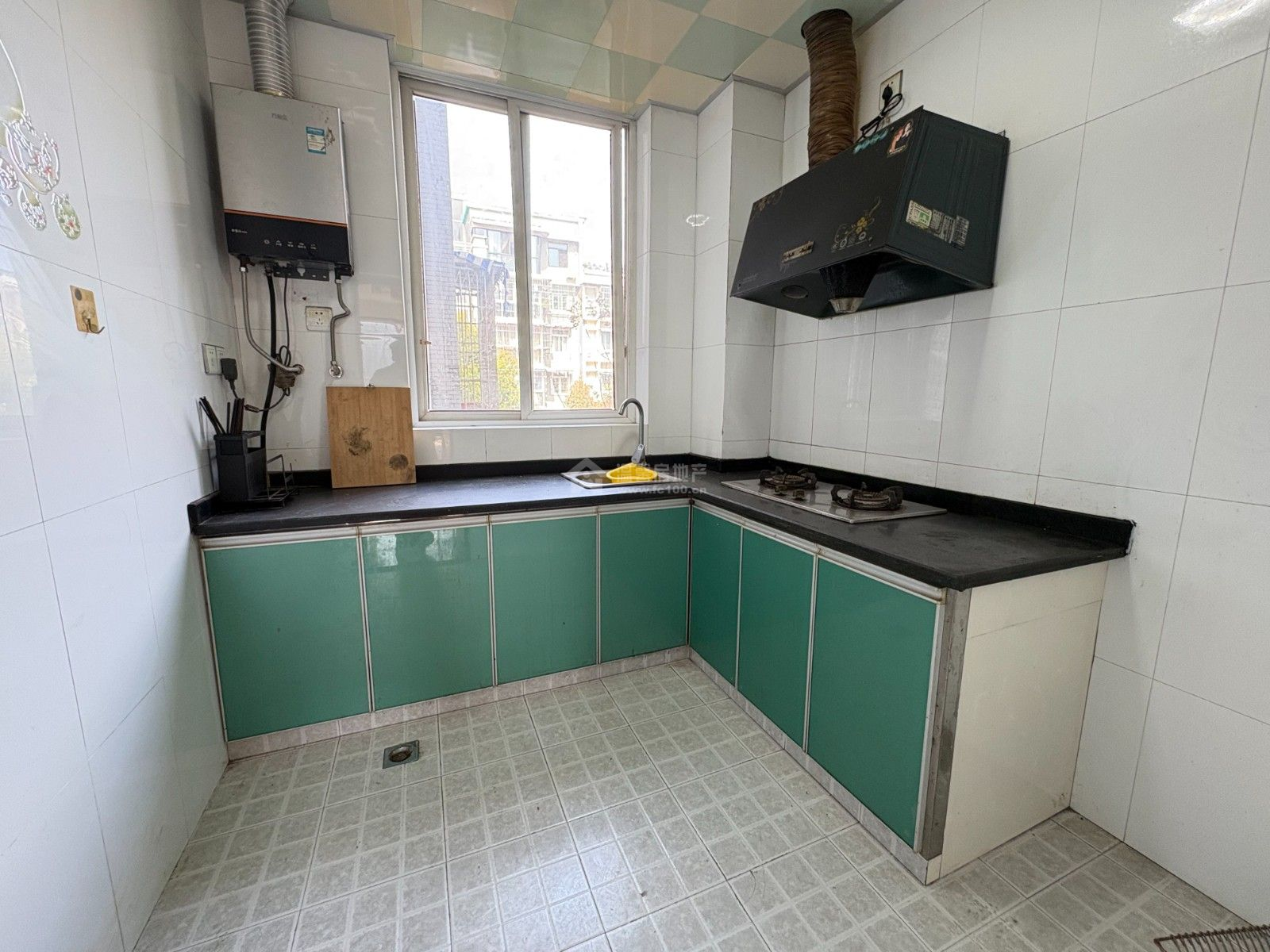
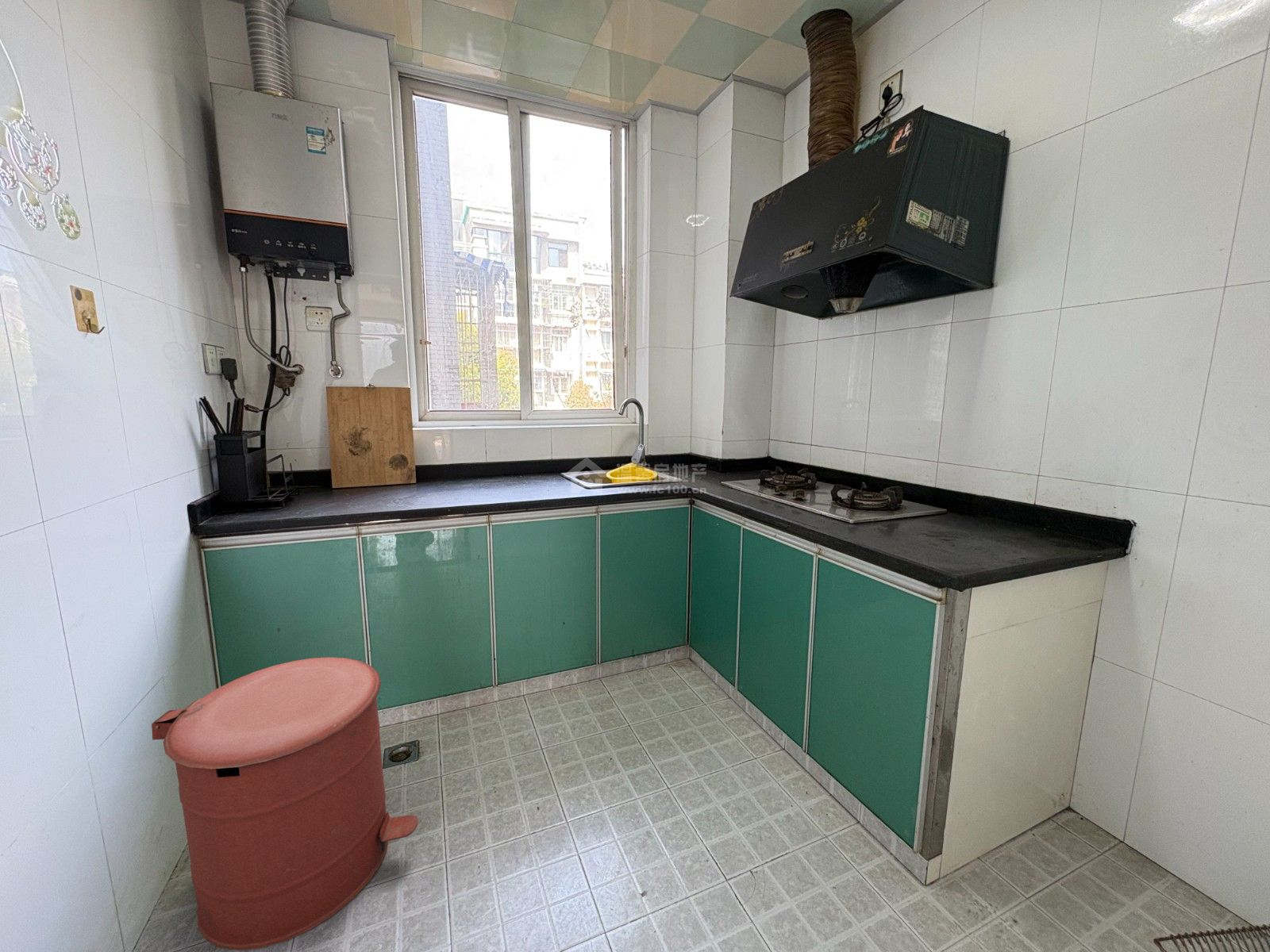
+ trash can [151,657,419,951]
